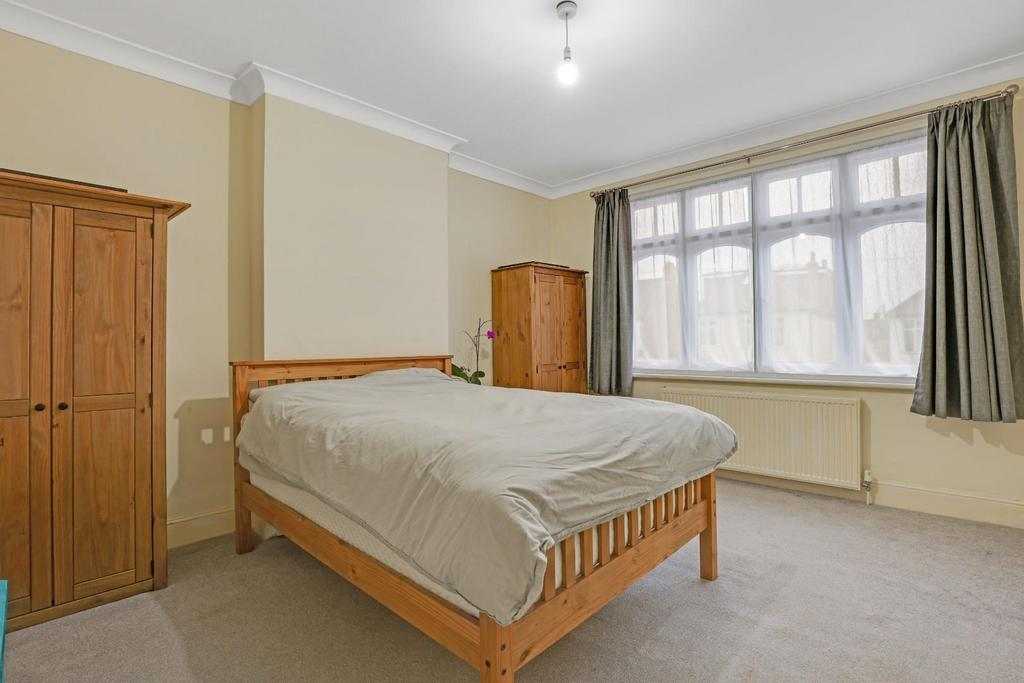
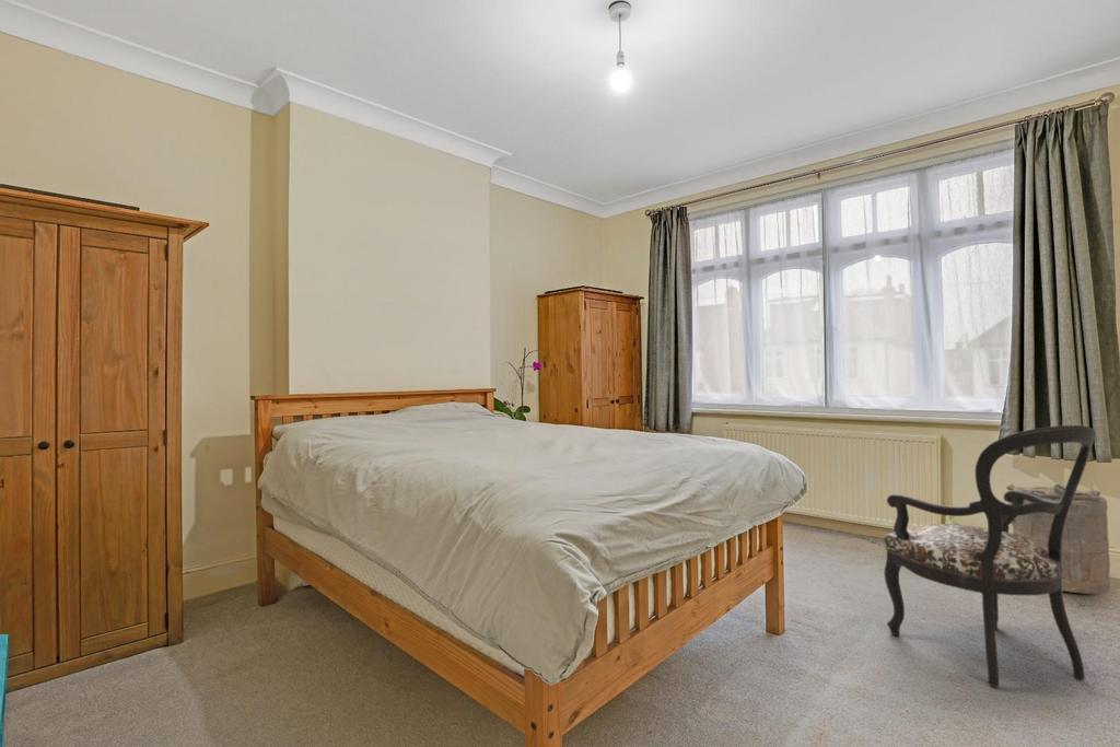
+ armchair [883,424,1097,688]
+ laundry hamper [1005,483,1111,595]
